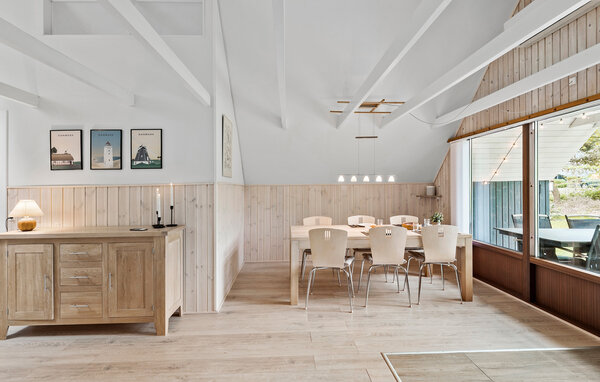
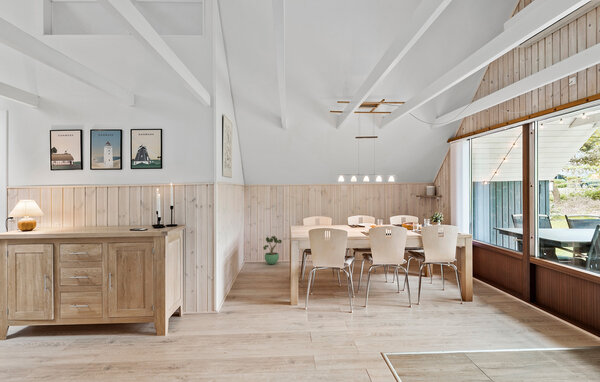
+ potted plant [262,235,283,265]
